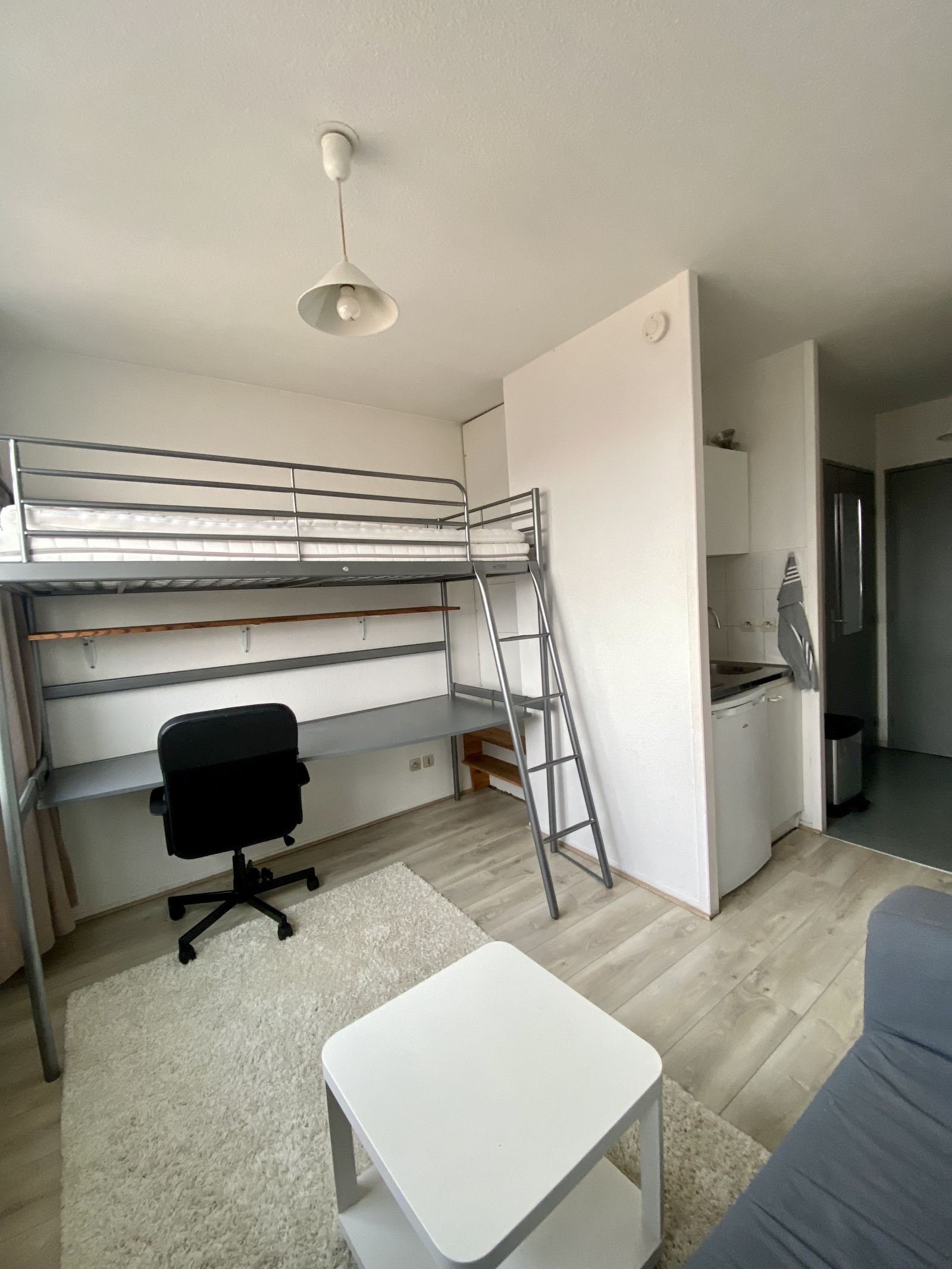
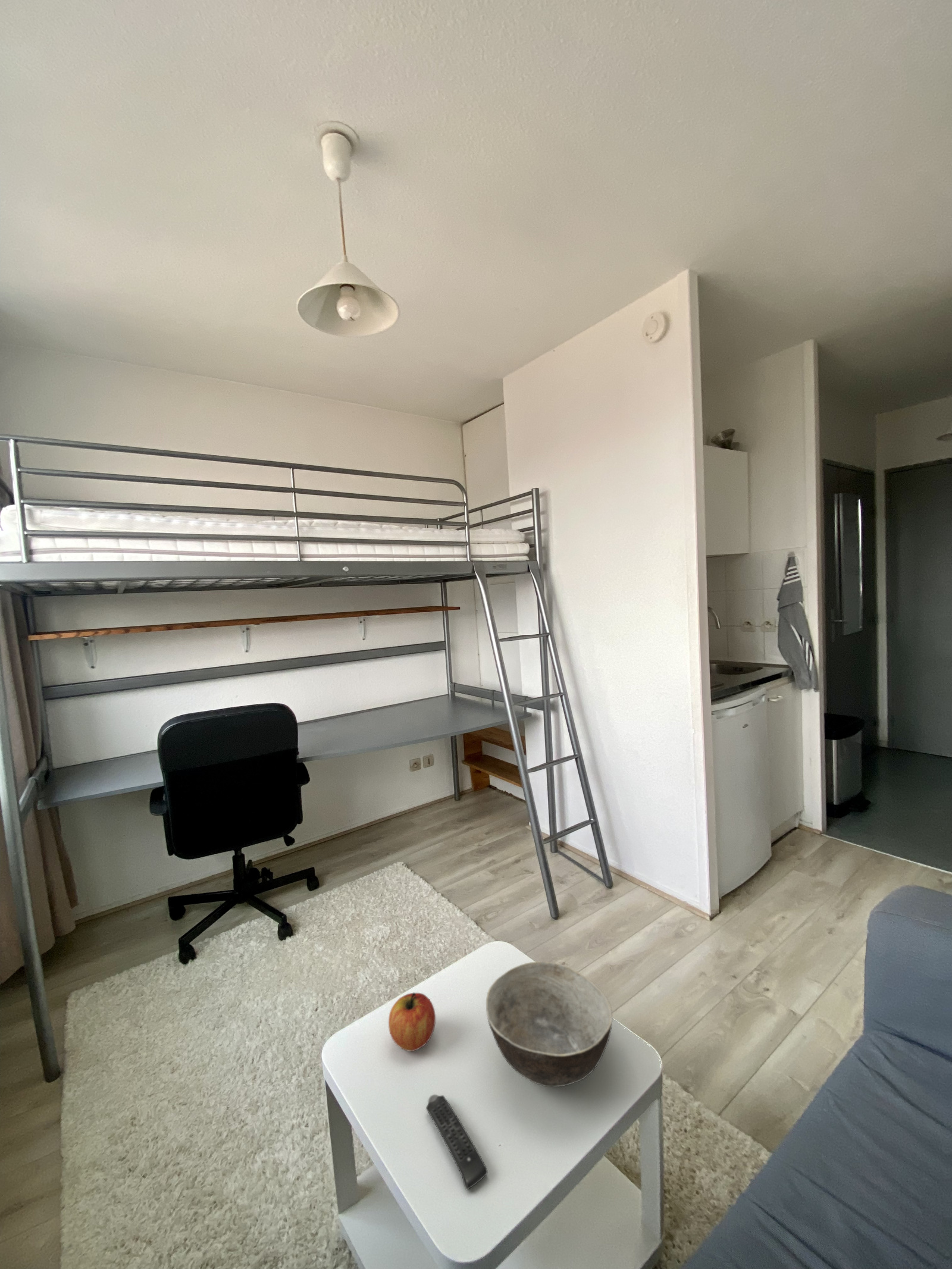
+ apple [388,992,436,1052]
+ bowl [486,961,613,1088]
+ remote control [425,1094,488,1191]
